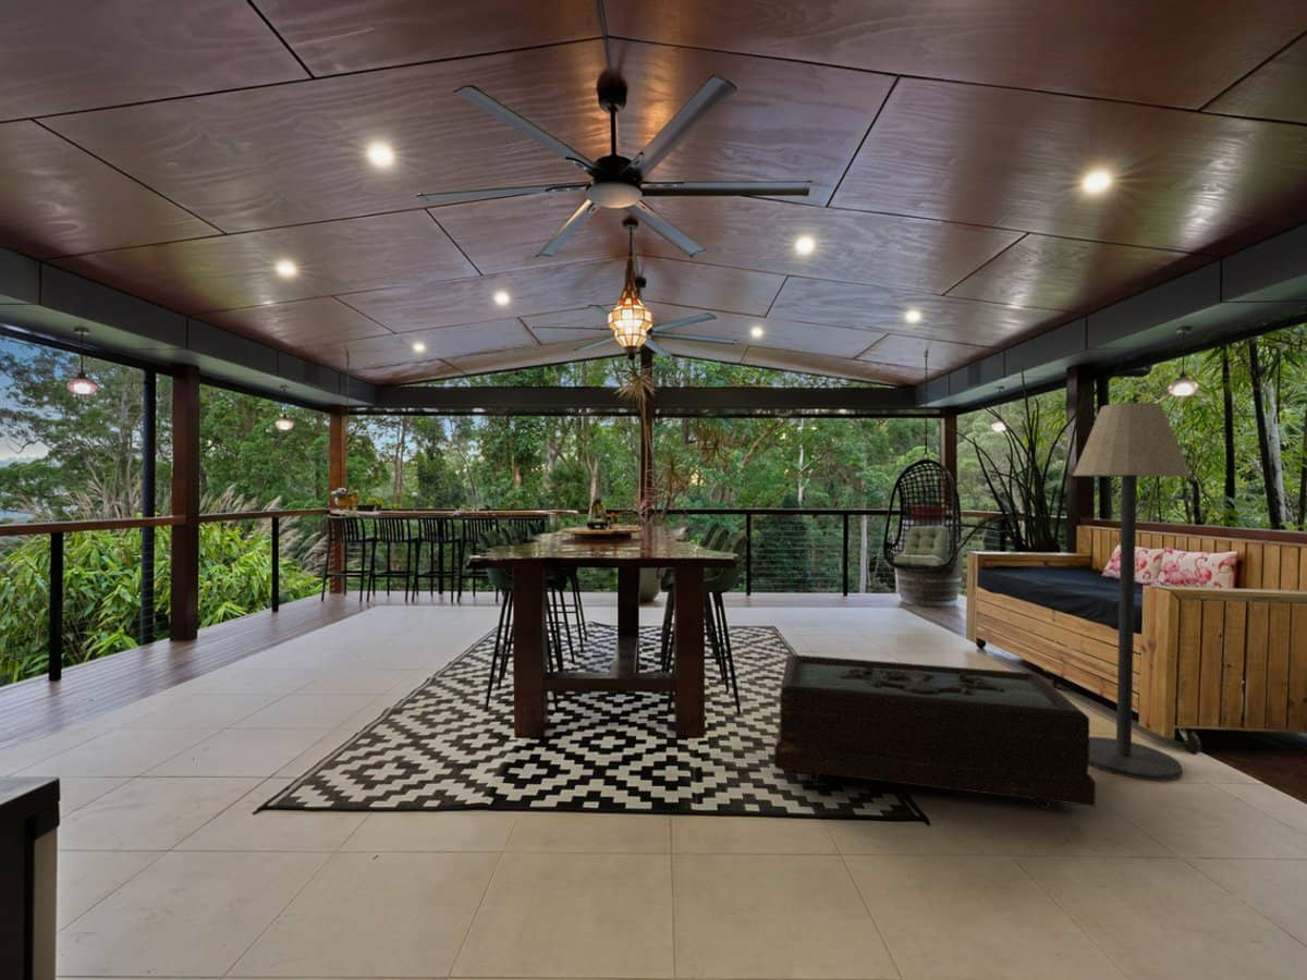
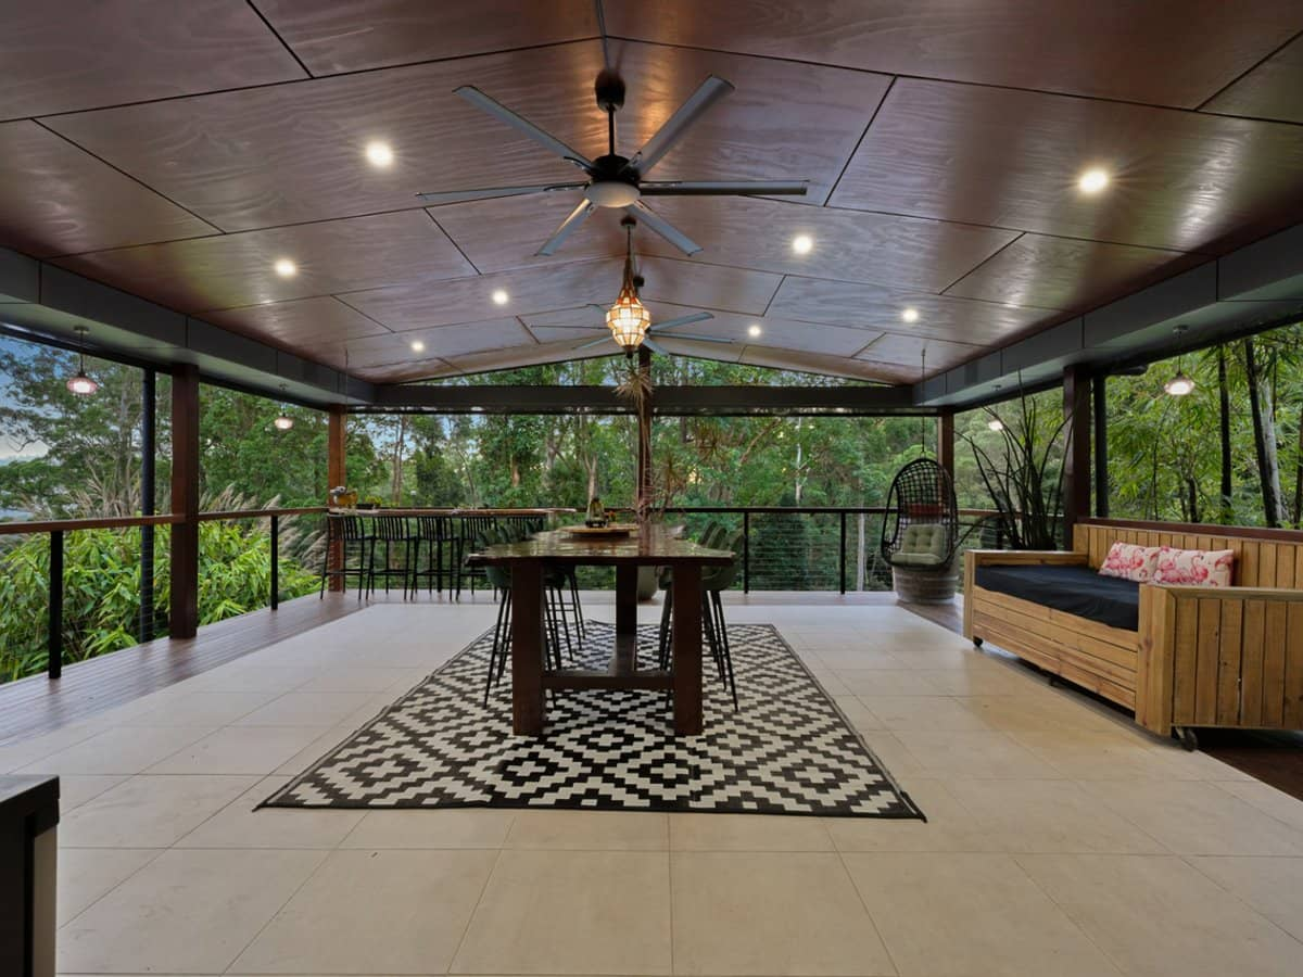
- floor lamp [1072,402,1192,782]
- coffee table [773,653,1098,810]
